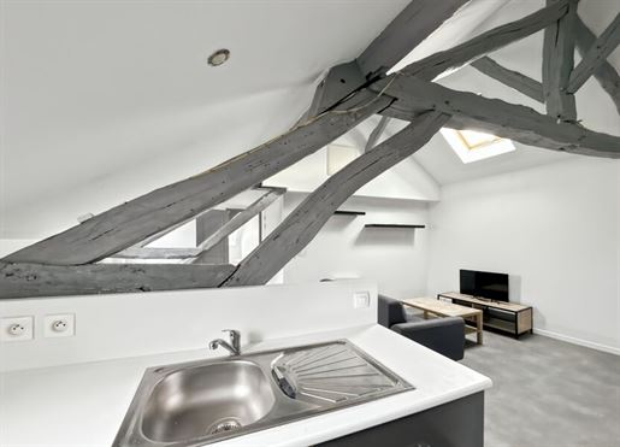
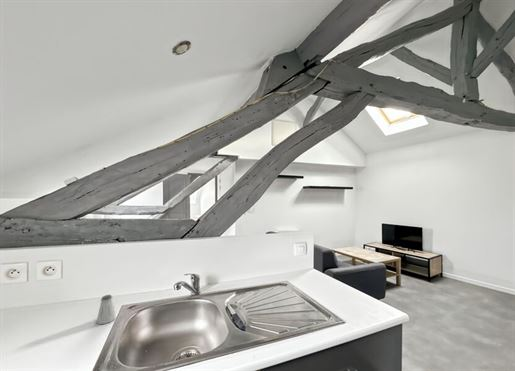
+ saltshaker [95,294,117,325]
